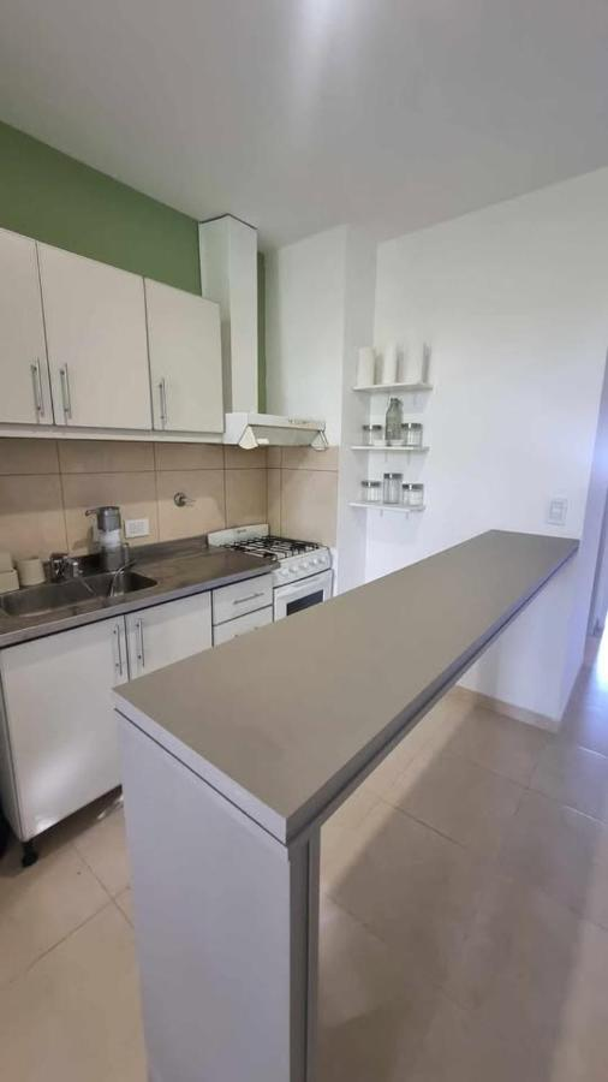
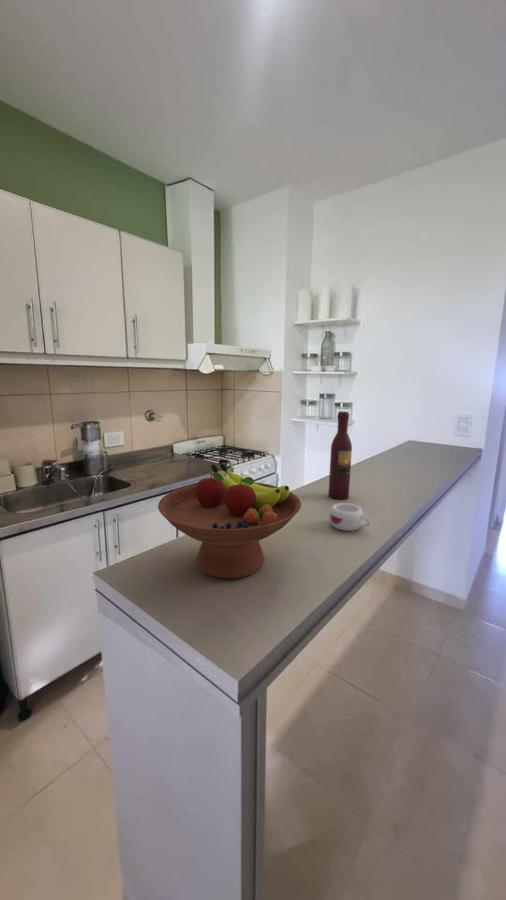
+ fruit bowl [157,462,302,580]
+ wine bottle [327,410,353,500]
+ mug [328,502,371,532]
